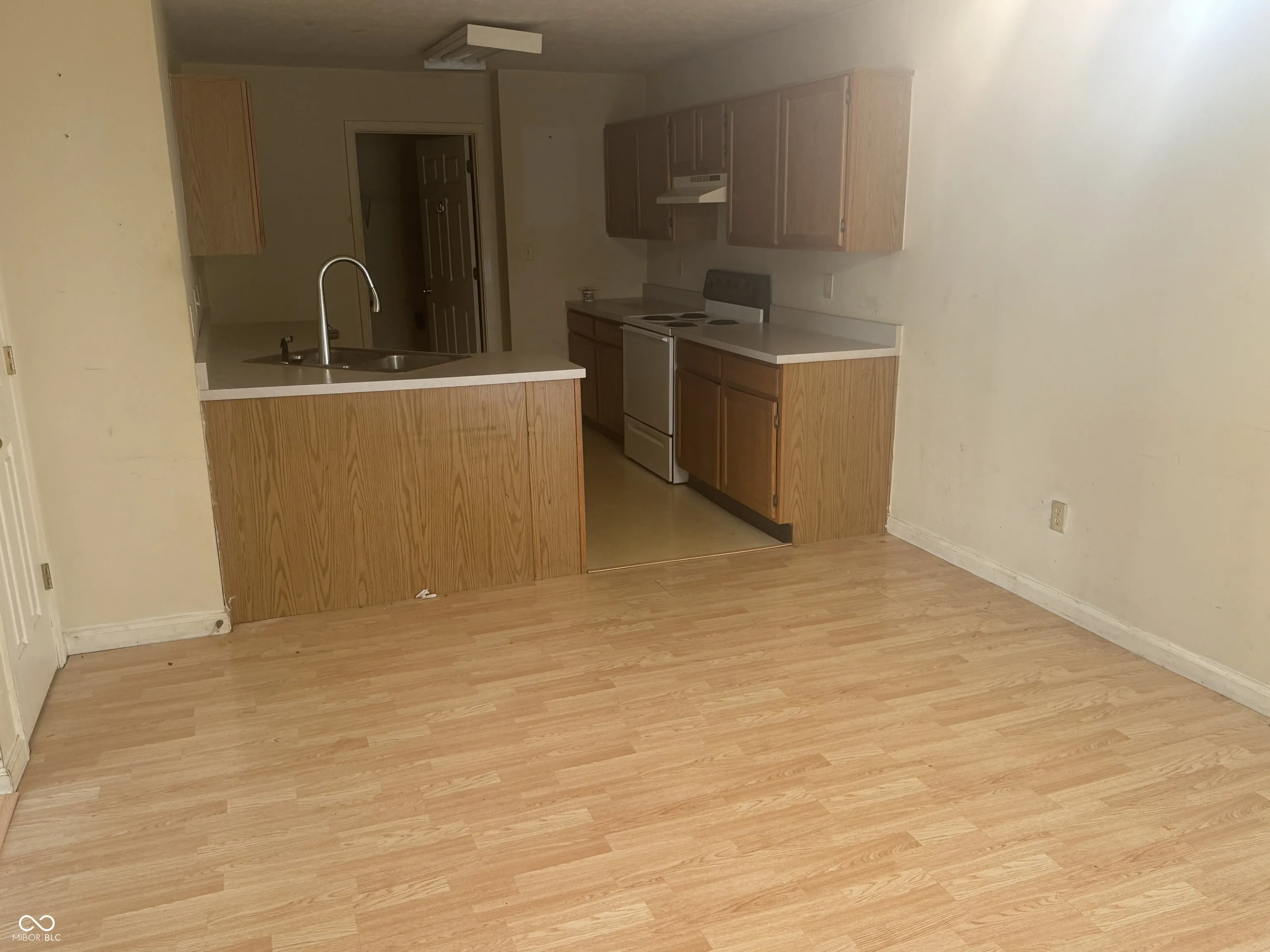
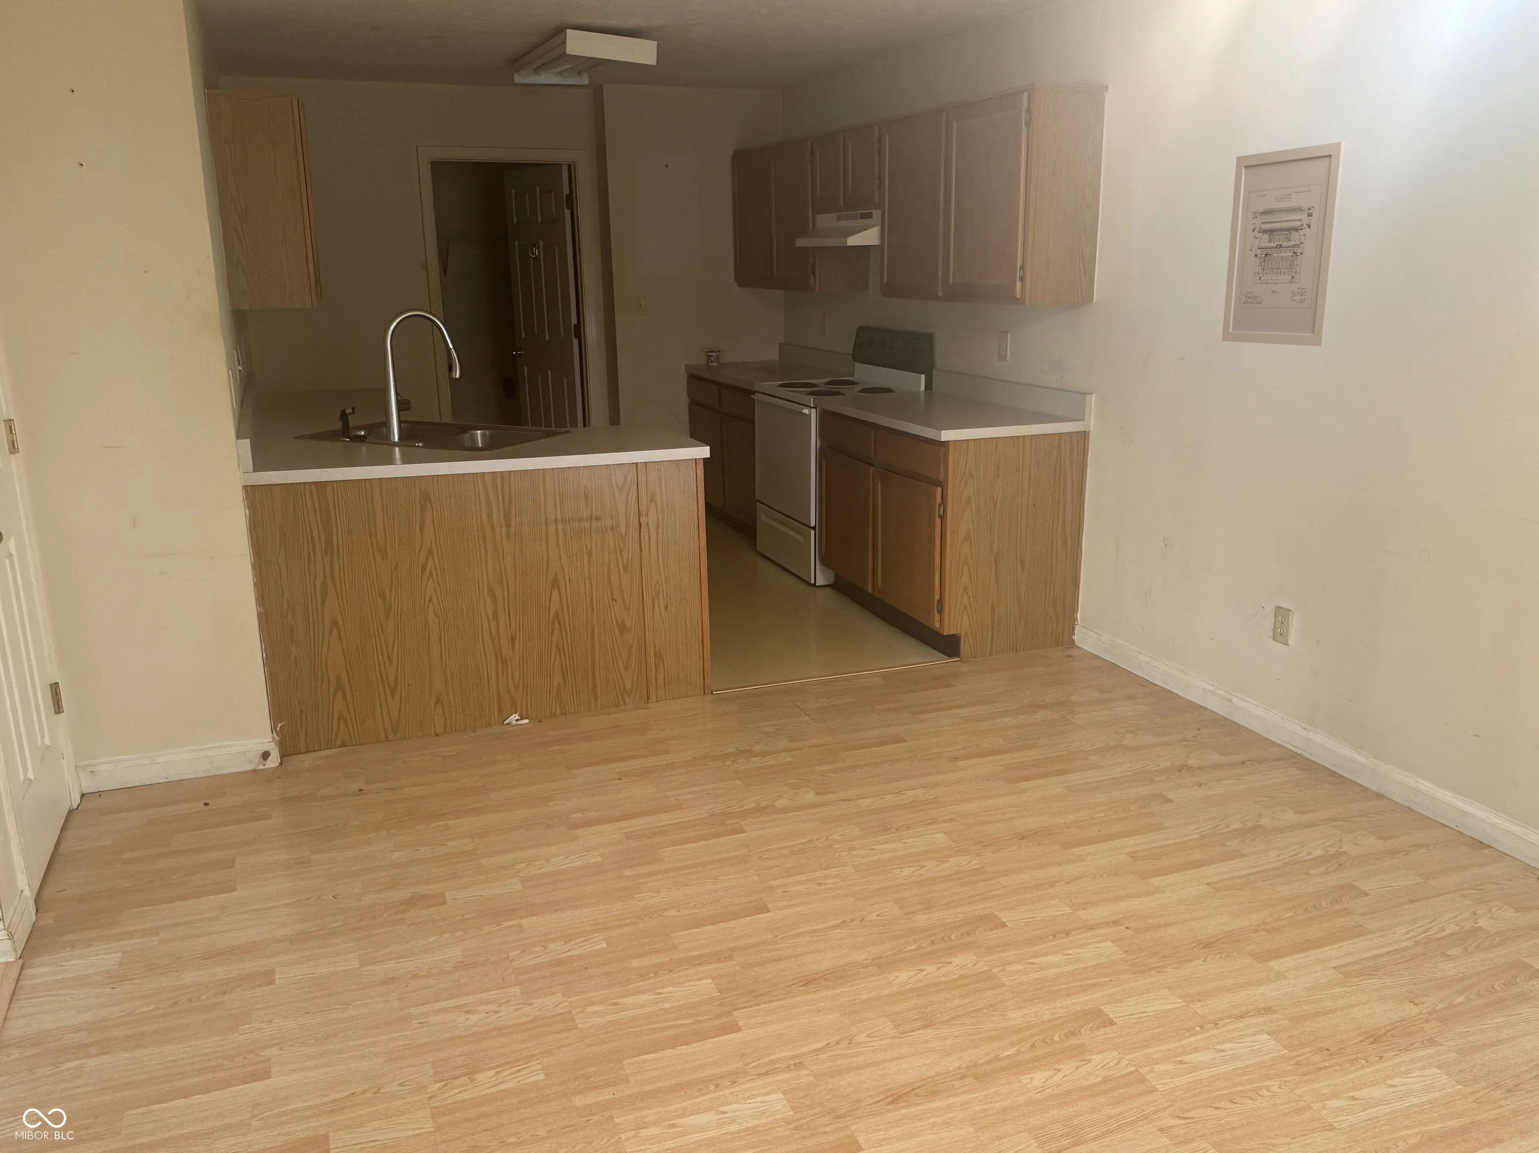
+ wall art [1222,142,1345,346]
